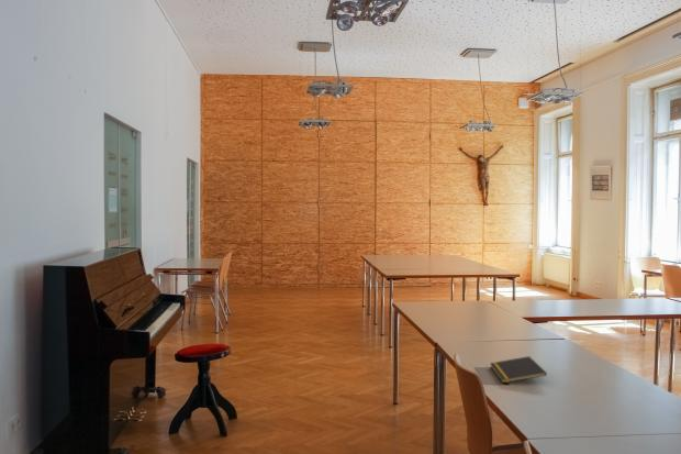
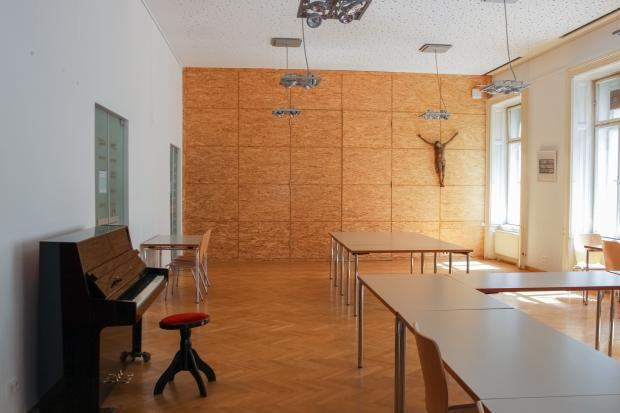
- notepad [489,355,548,384]
